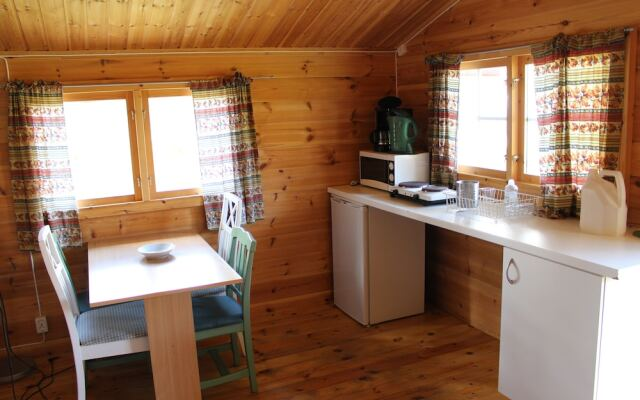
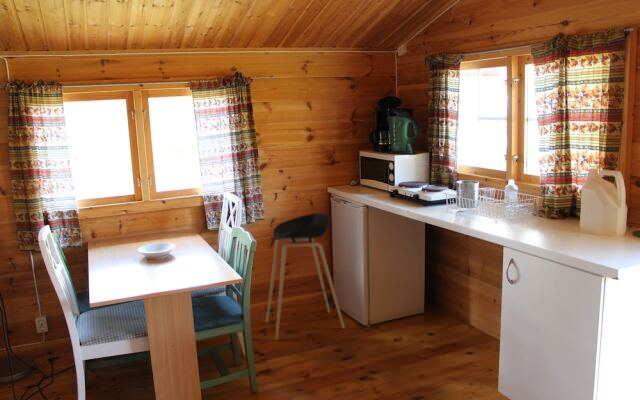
+ stool [265,212,346,340]
